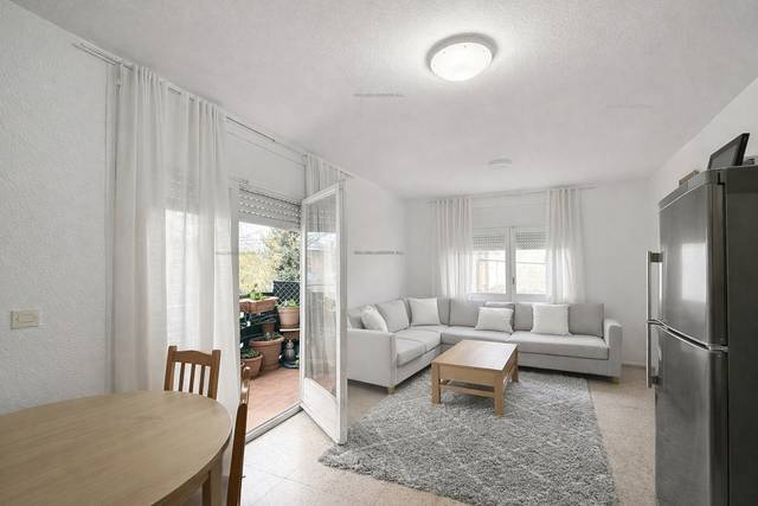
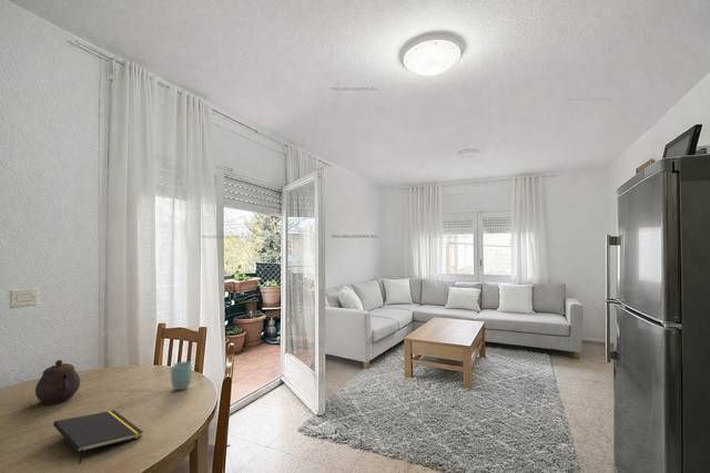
+ cup [170,360,193,391]
+ teapot [34,359,81,405]
+ notepad [52,410,144,465]
